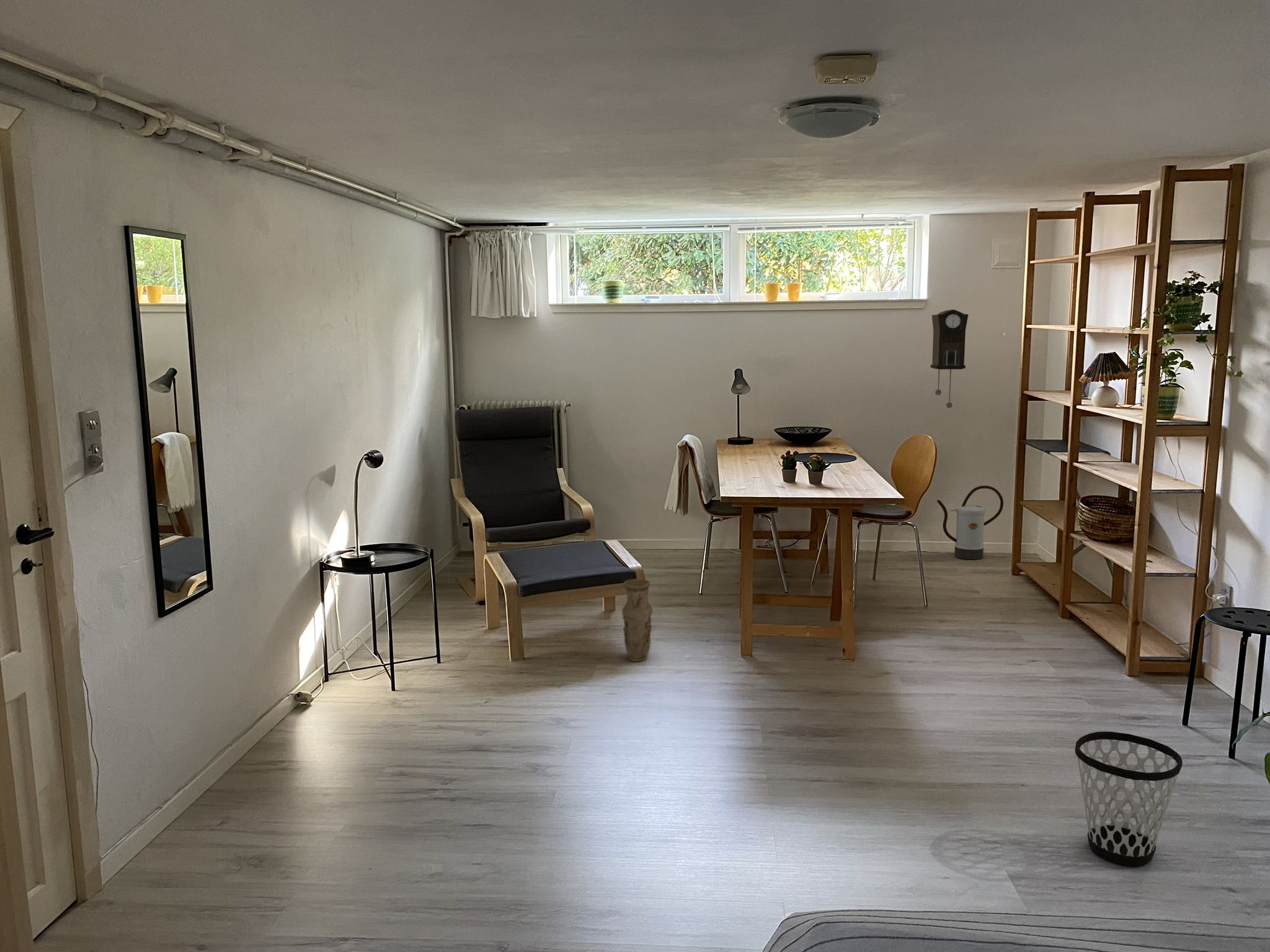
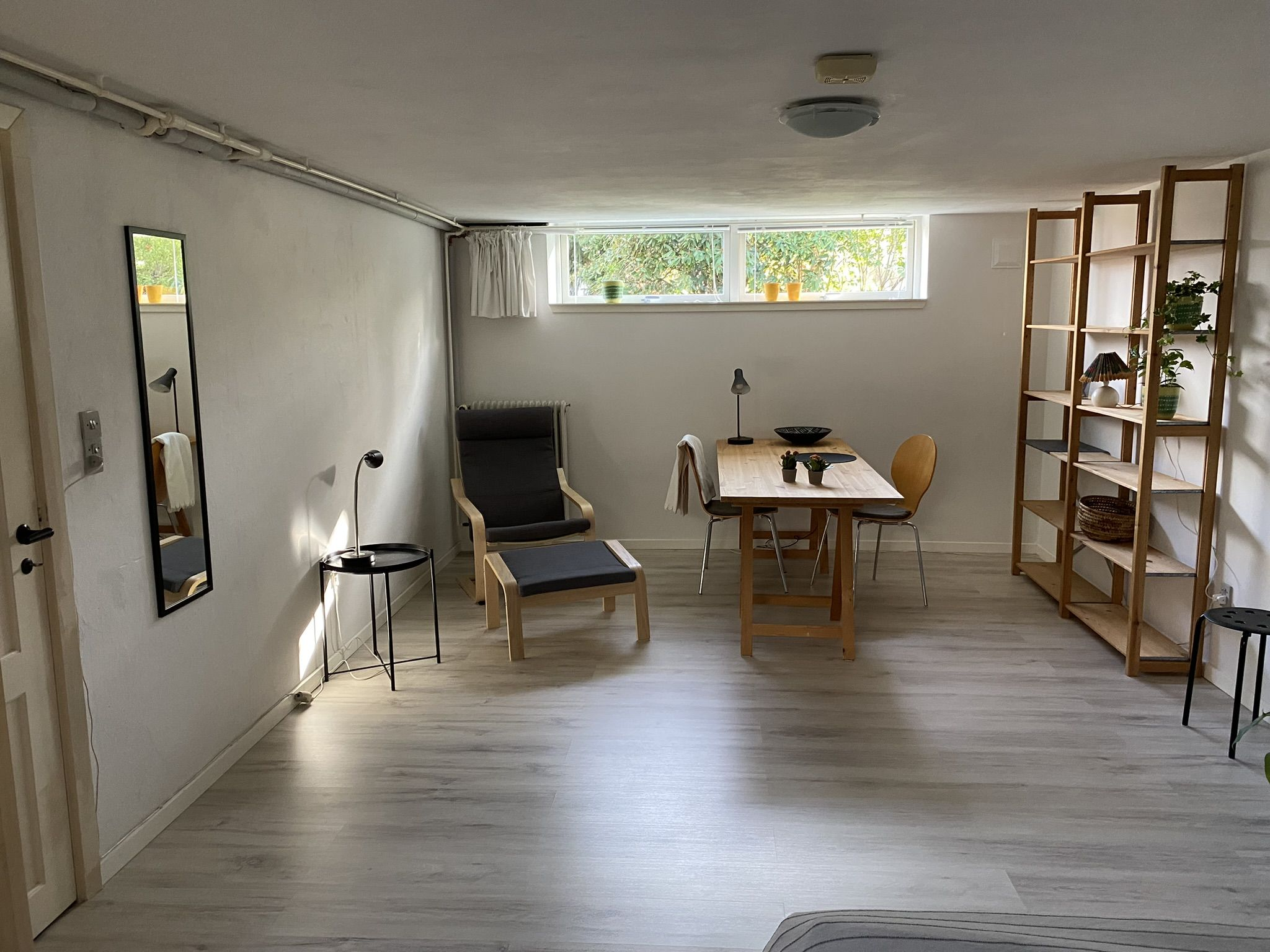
- pendulum clock [930,309,969,408]
- watering can [936,485,1004,560]
- vase [621,578,653,662]
- wastebasket [1074,731,1183,866]
